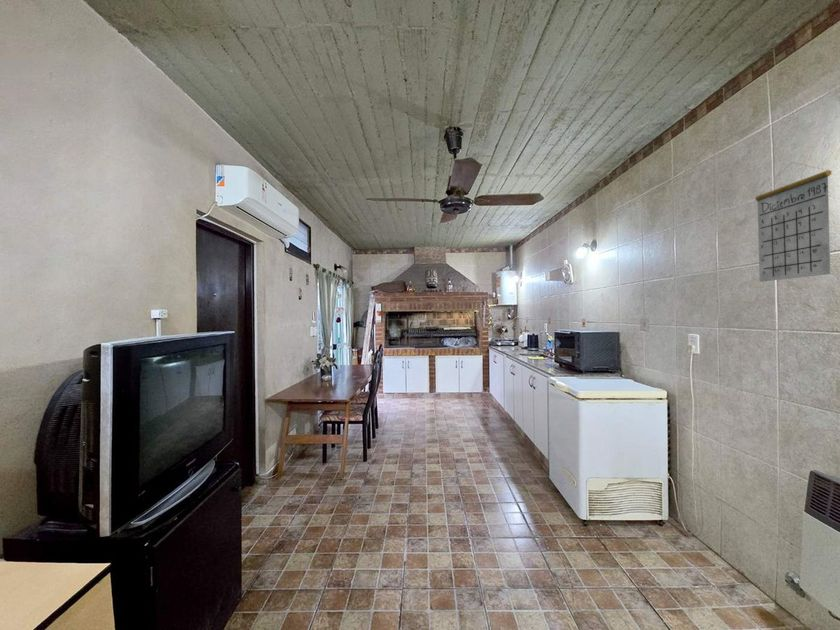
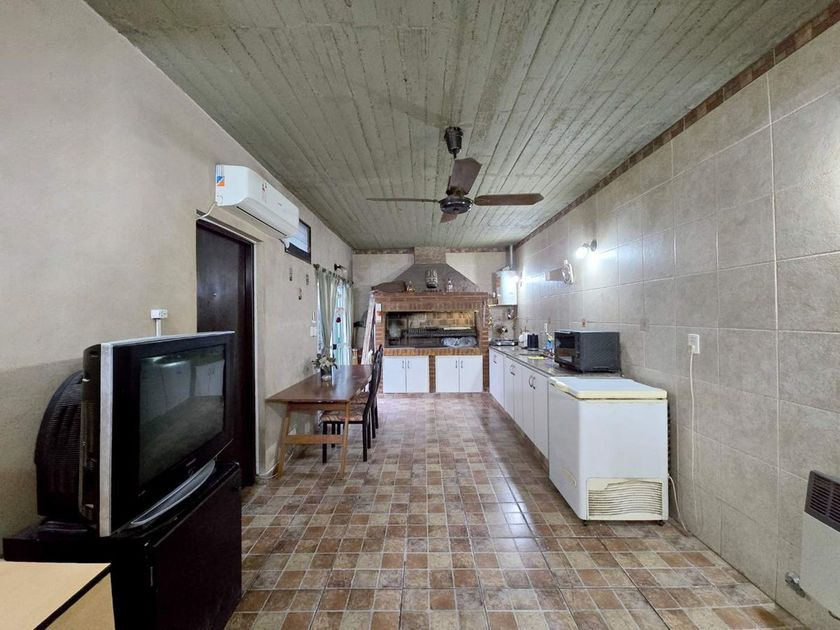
- calendar [754,161,832,283]
